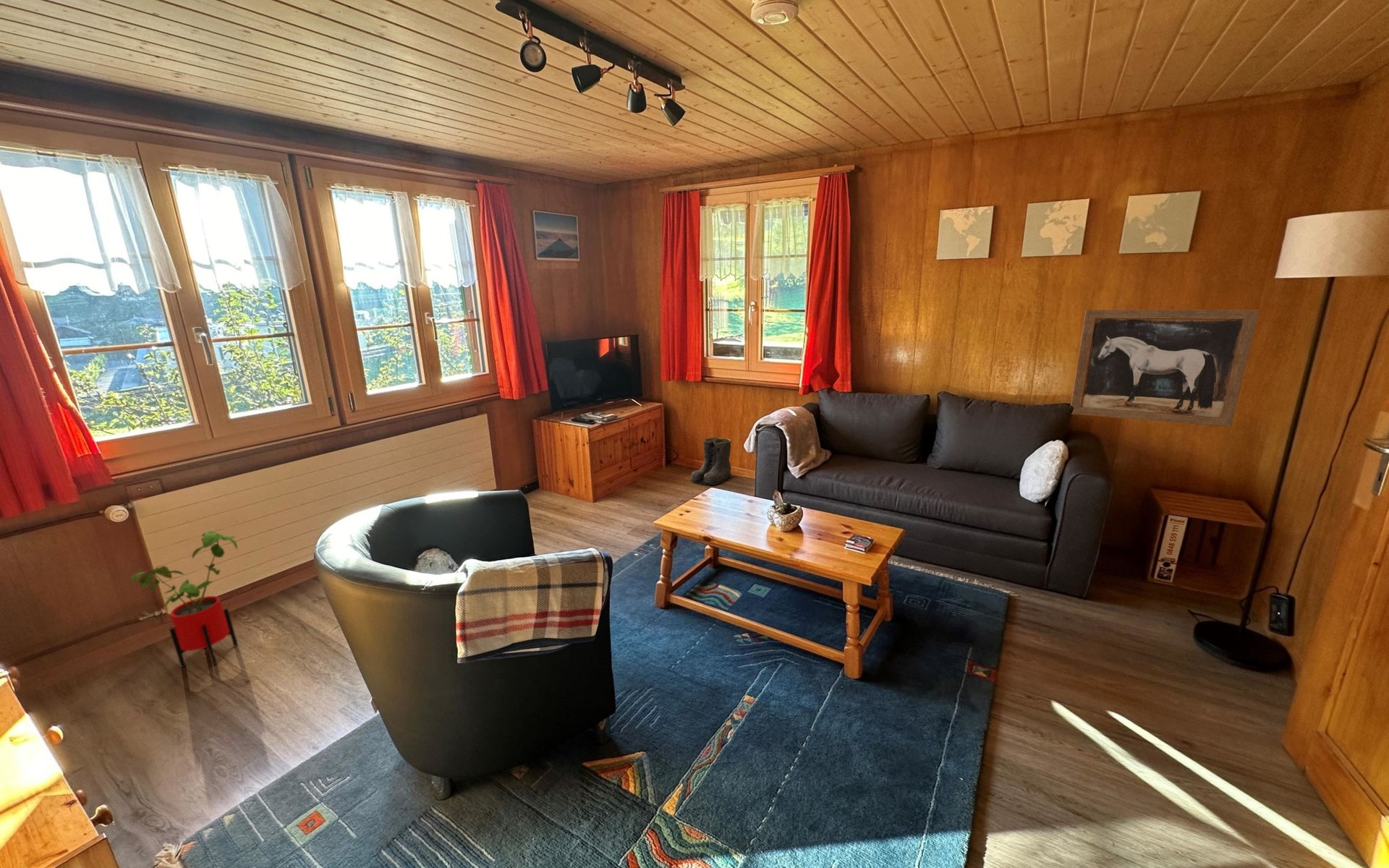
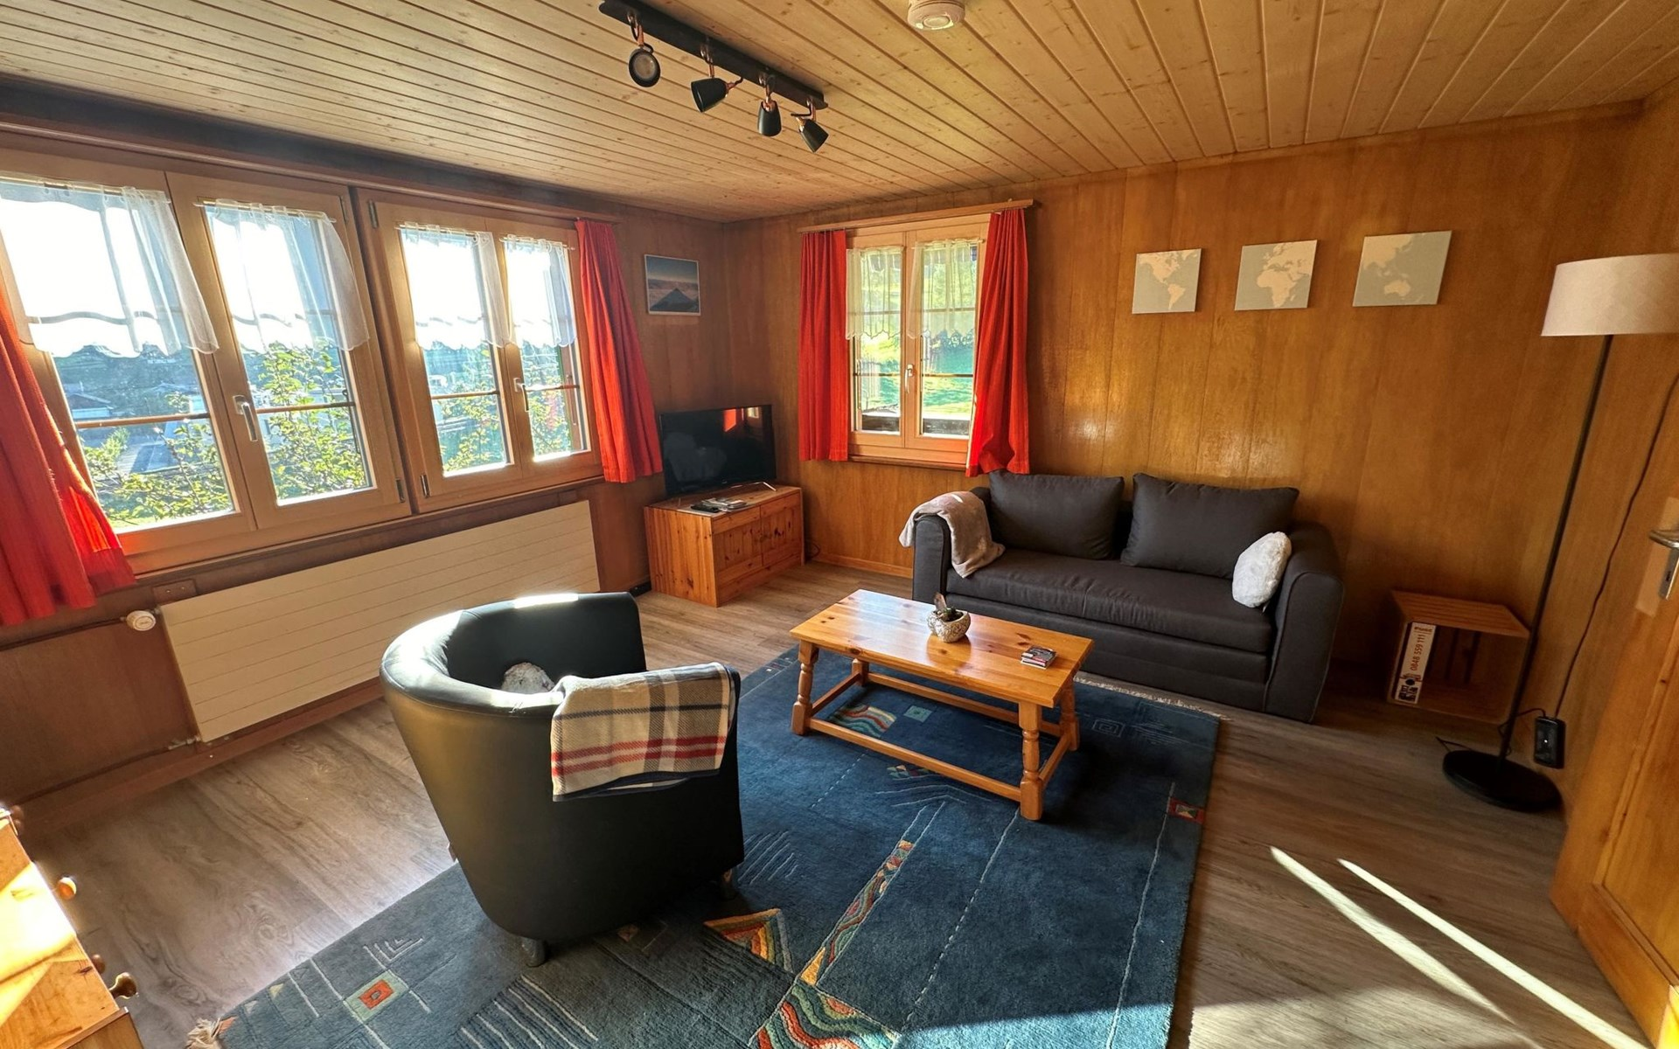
- house plant [129,530,239,668]
- wall art [1070,309,1260,427]
- boots [689,437,733,485]
